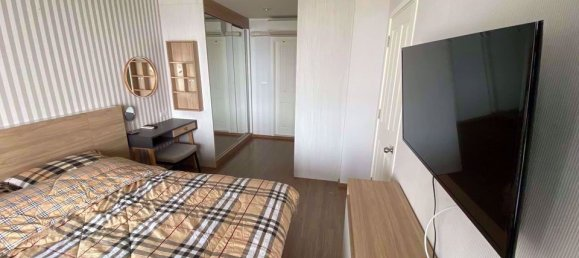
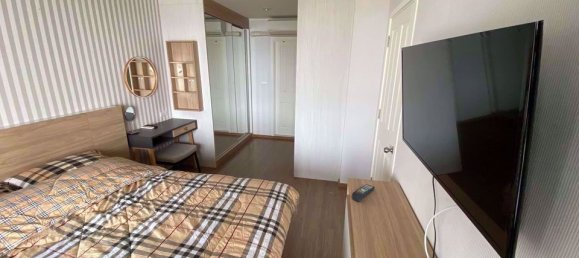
+ remote control [351,183,376,203]
